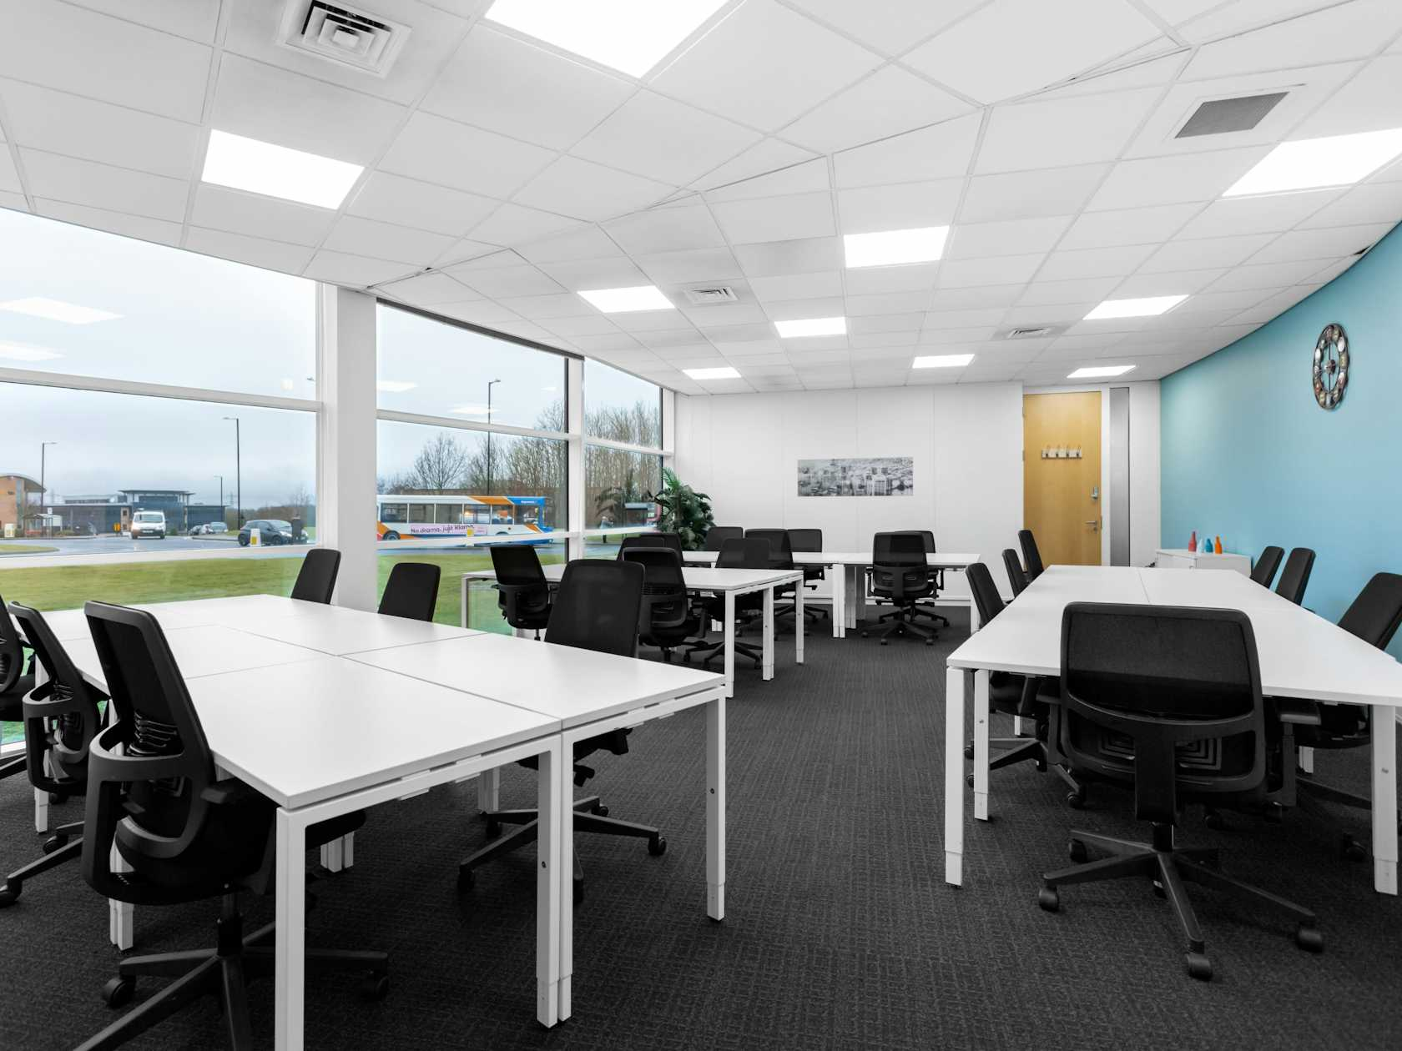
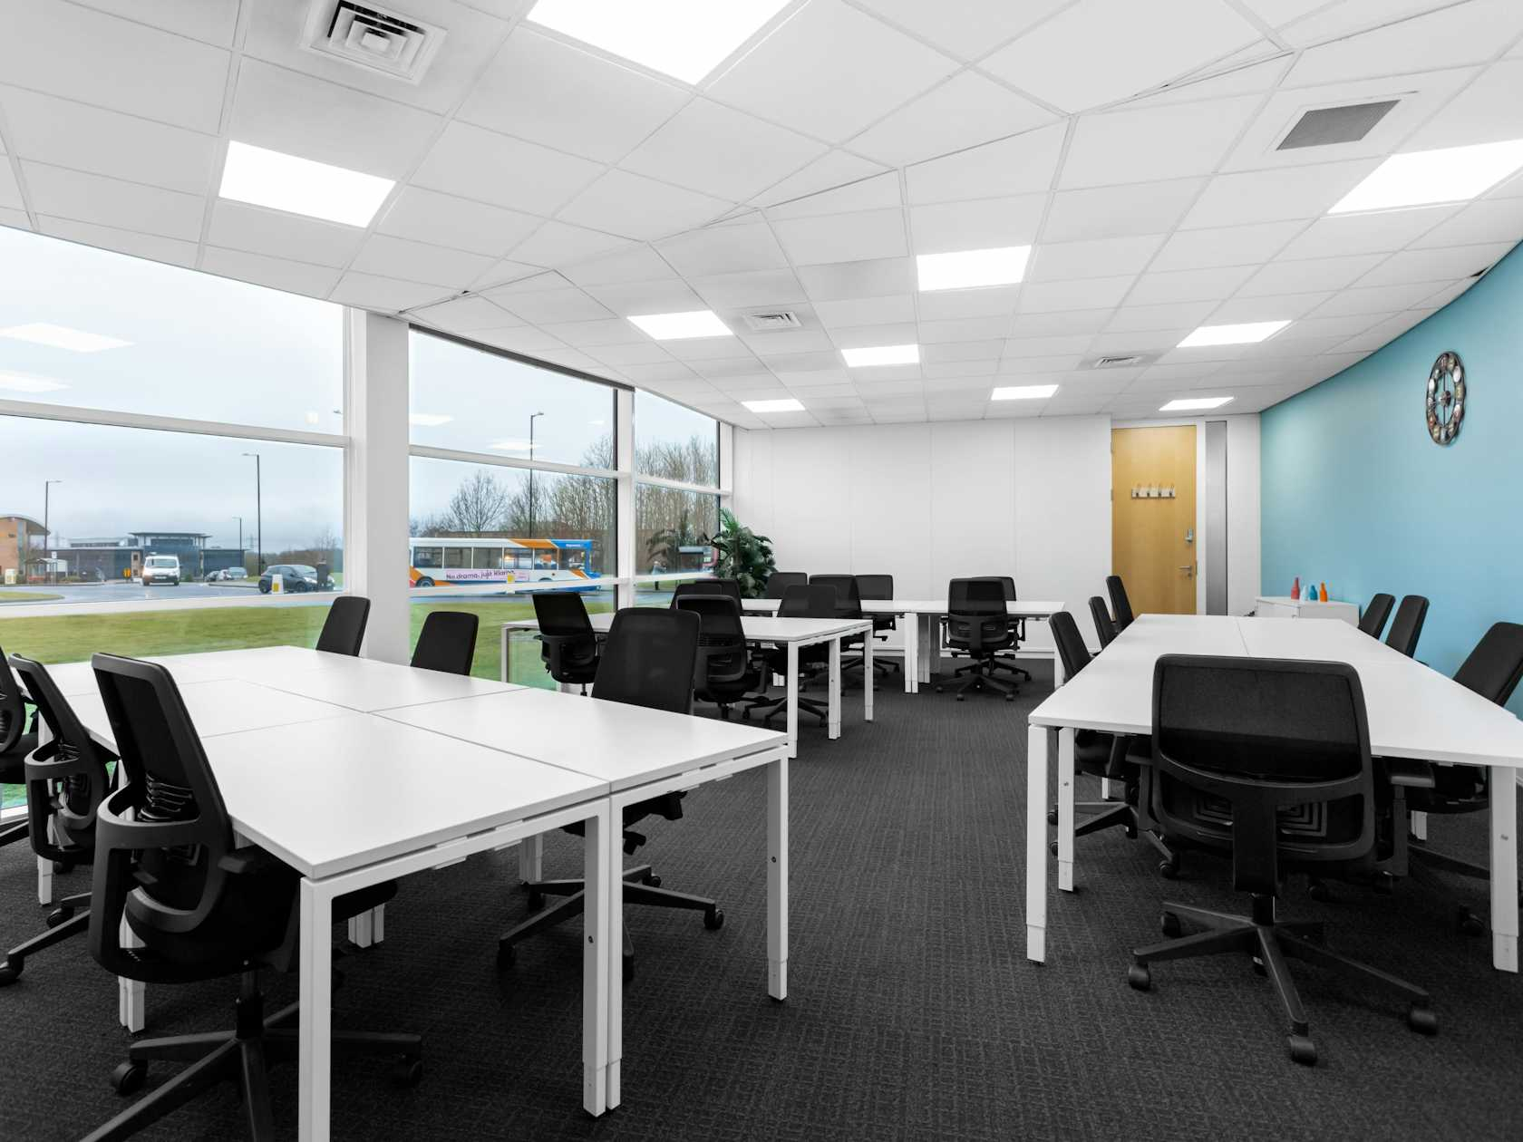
- wall art [797,456,914,497]
